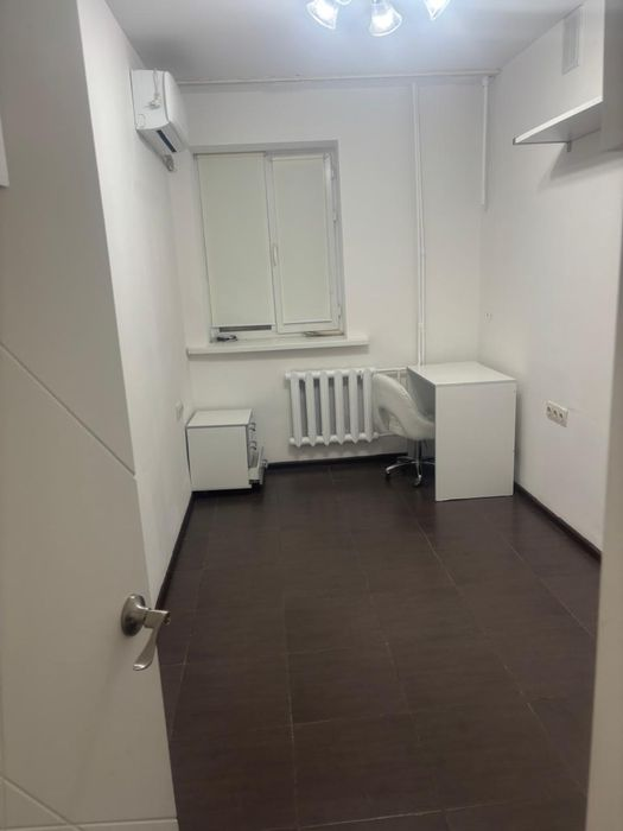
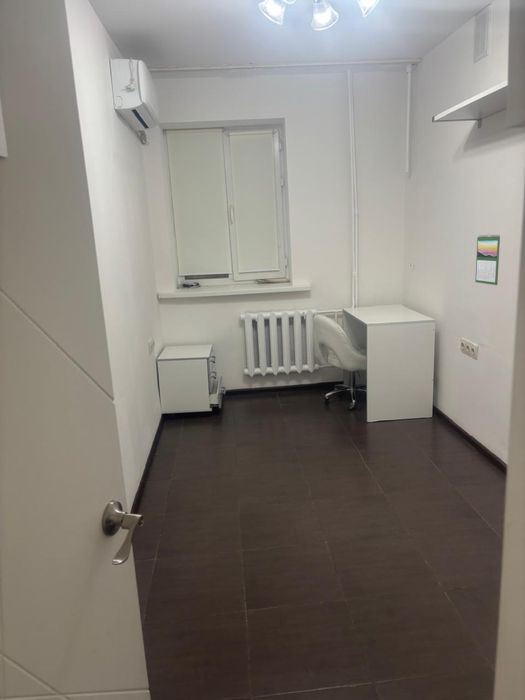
+ calendar [474,233,501,286]
